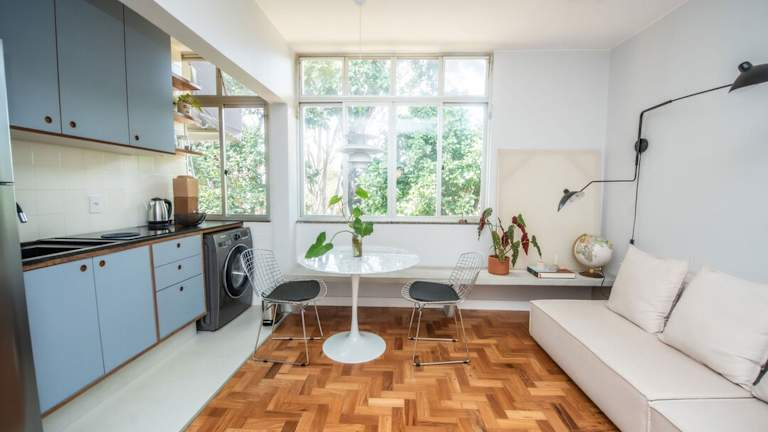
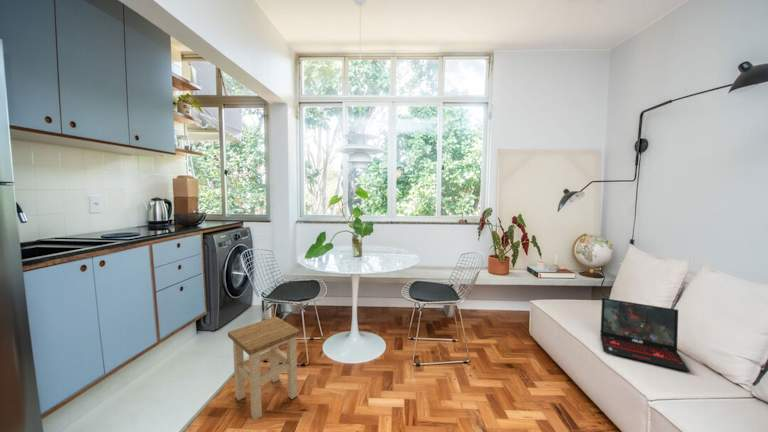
+ stool [227,315,301,421]
+ laptop [599,297,691,373]
